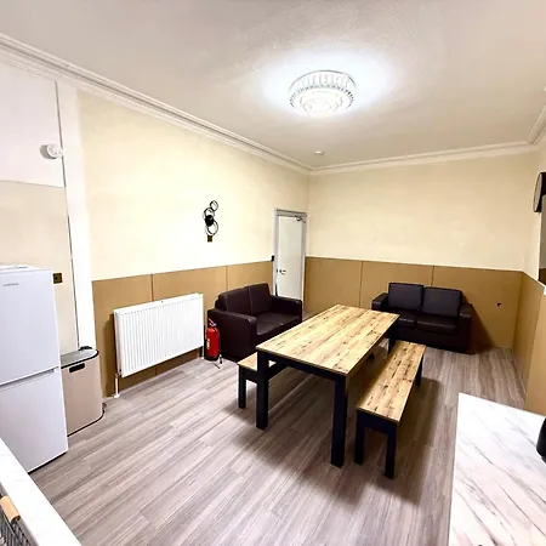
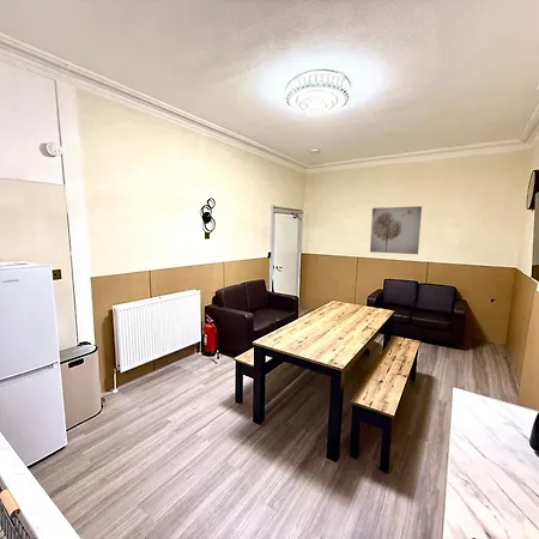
+ wall art [369,205,423,255]
